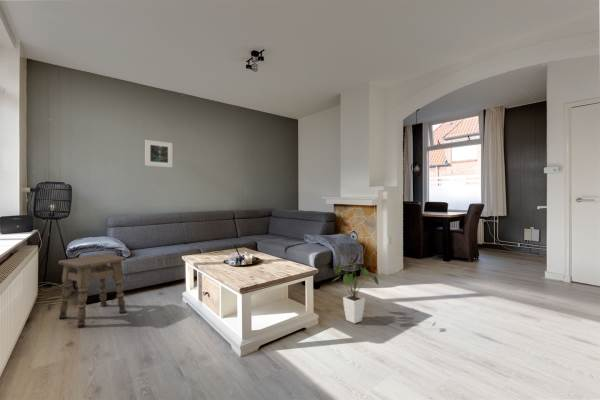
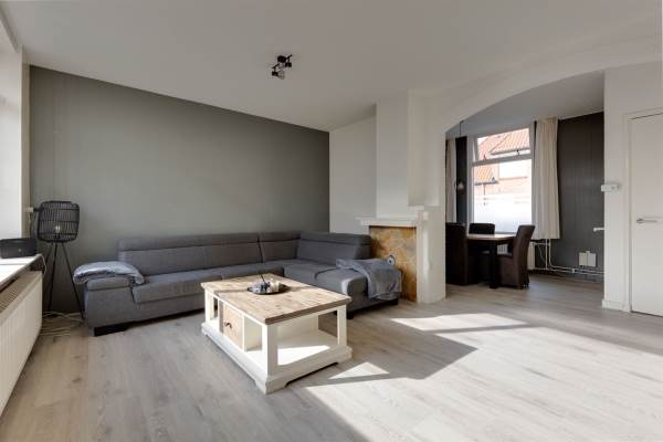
- house plant [331,259,379,324]
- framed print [144,139,173,168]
- side table [58,253,127,328]
